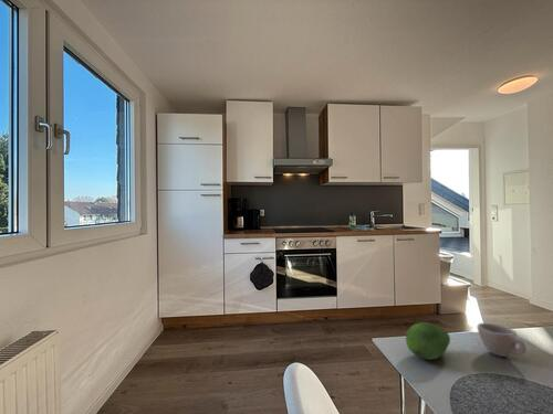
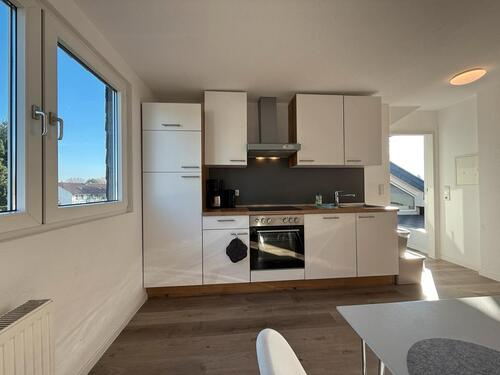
- cup [476,322,528,358]
- fruit [405,321,451,361]
